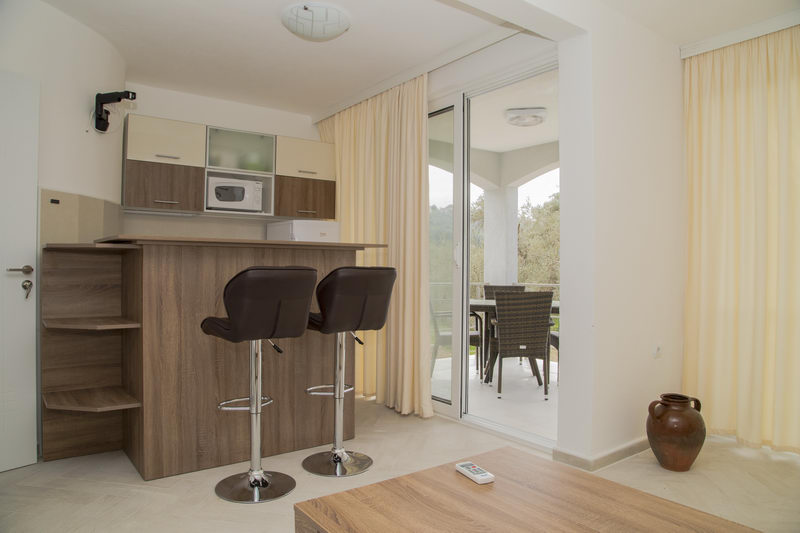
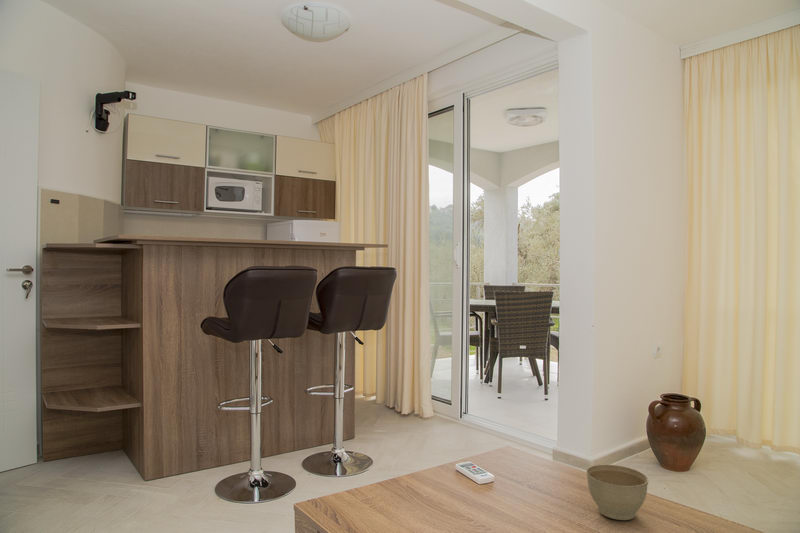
+ planter bowl [586,464,649,521]
